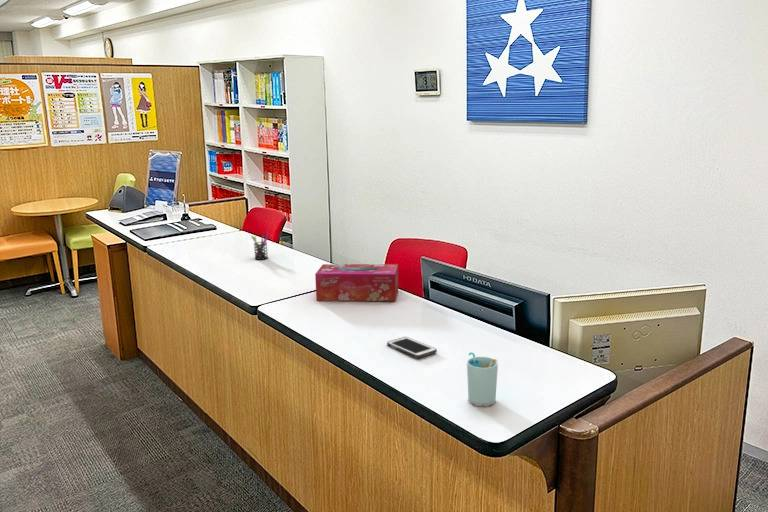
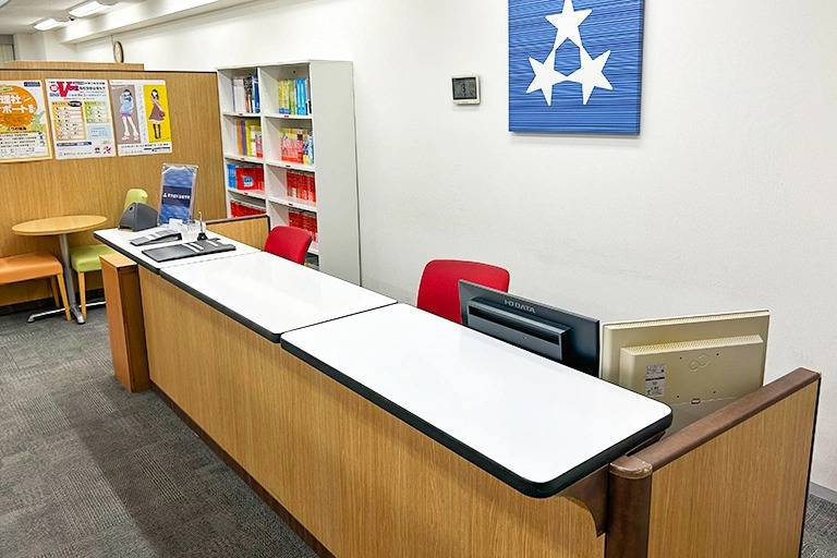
- cup [466,351,499,407]
- pen holder [250,230,270,261]
- cell phone [386,336,438,359]
- tissue box [314,263,399,302]
